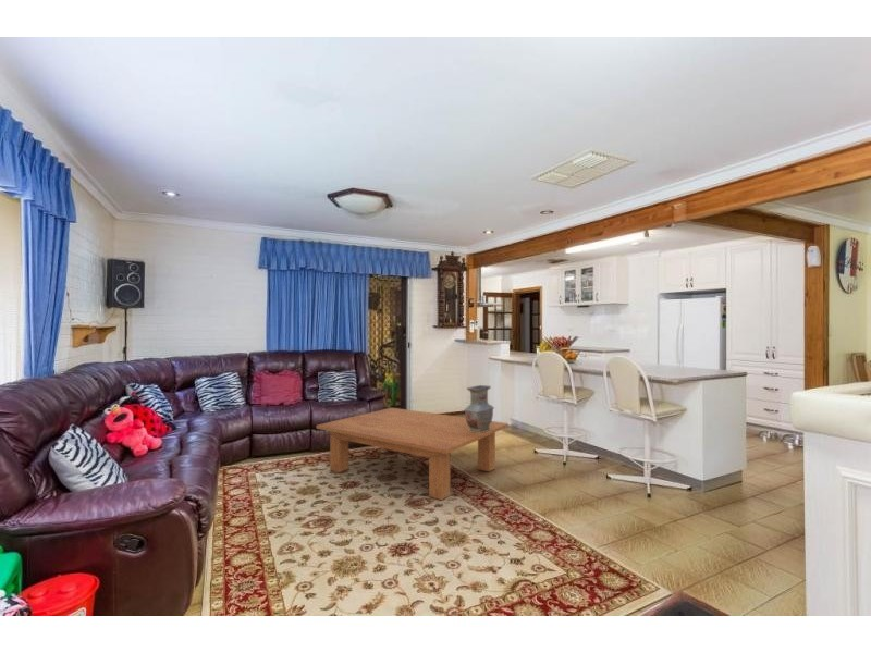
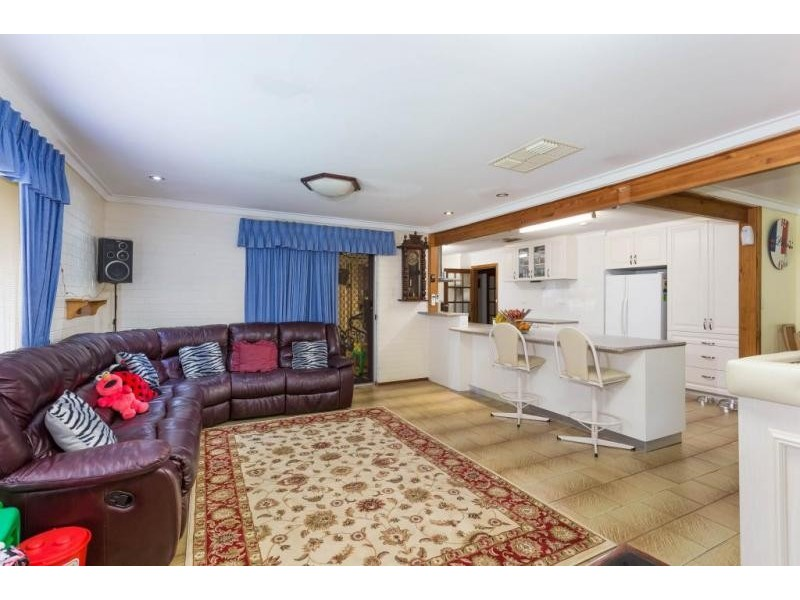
- coffee table [316,407,510,501]
- vase [463,384,495,433]
